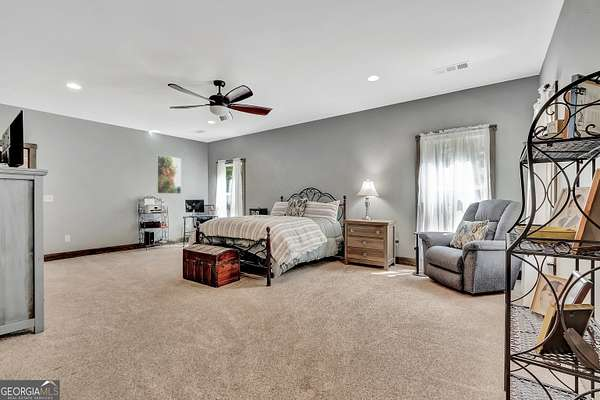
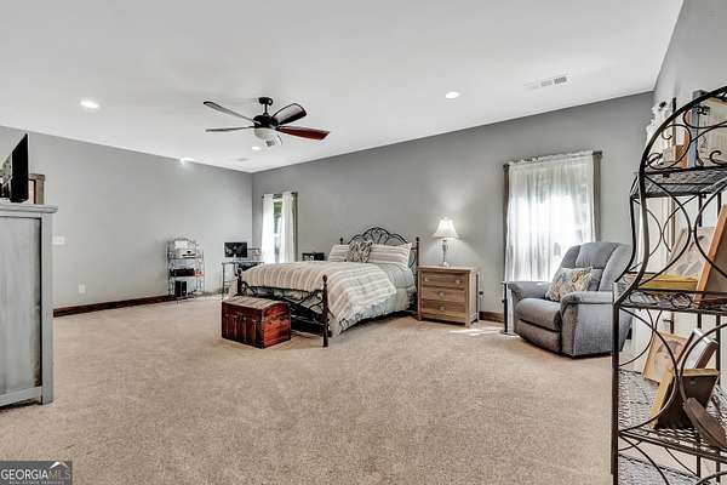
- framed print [156,155,182,195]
